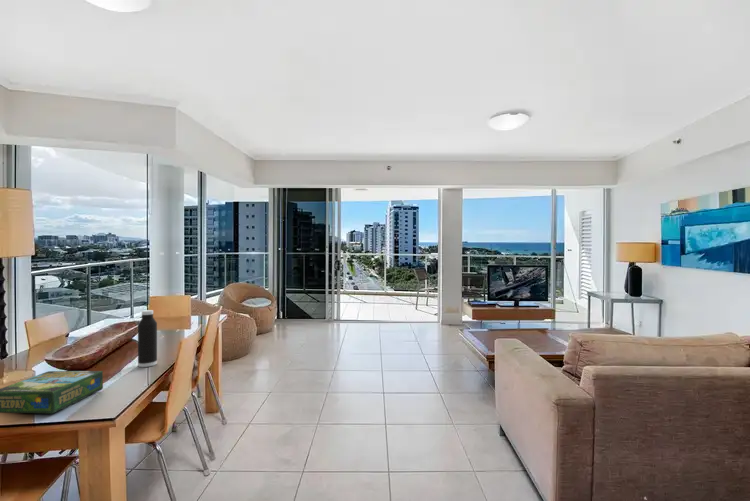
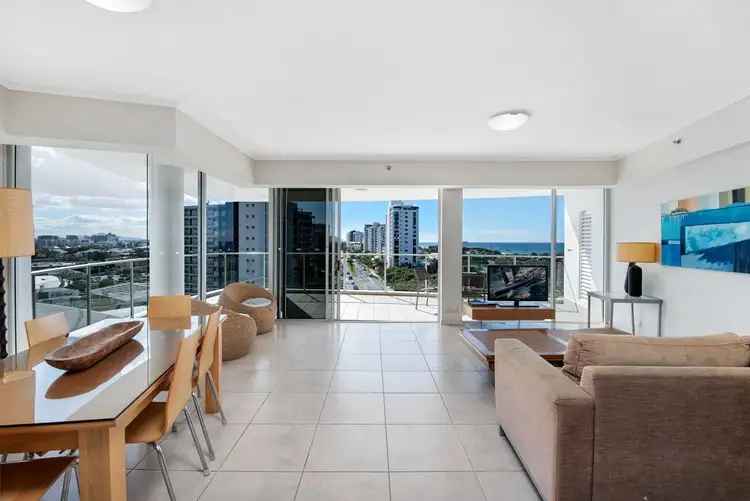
- water bottle [137,309,158,368]
- board game [0,370,104,414]
